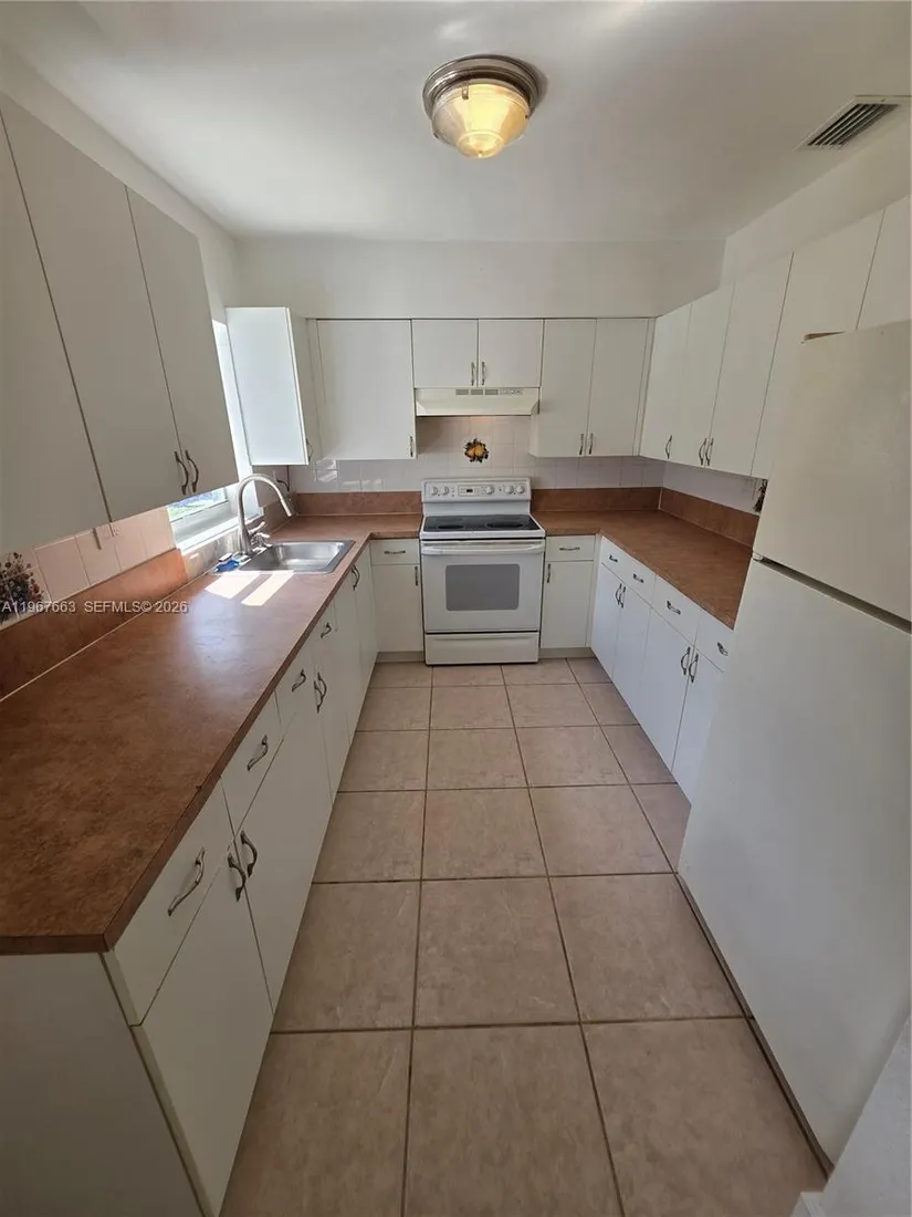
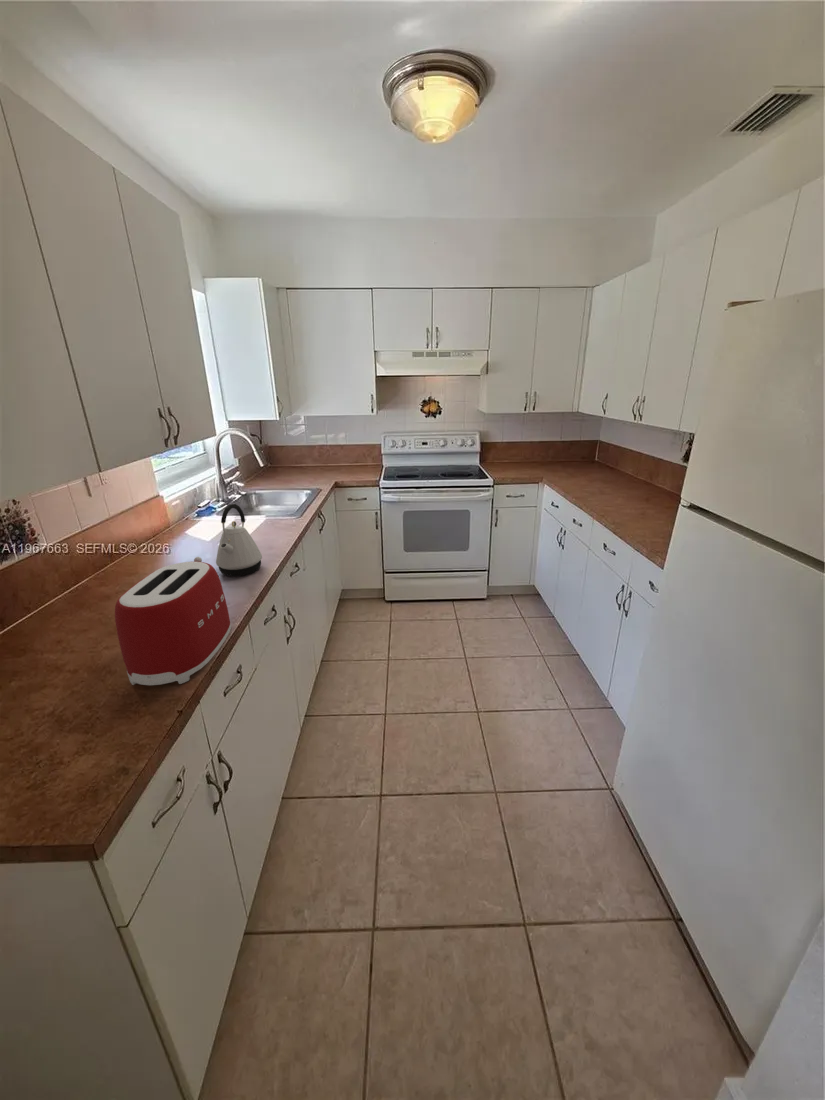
+ toaster [114,556,232,686]
+ kettle [215,503,263,577]
